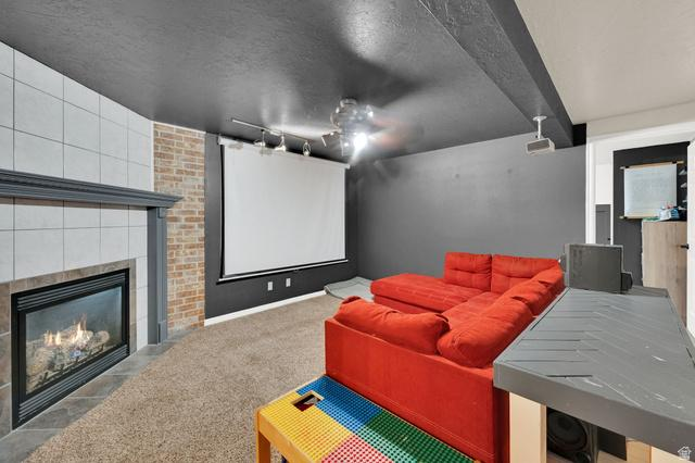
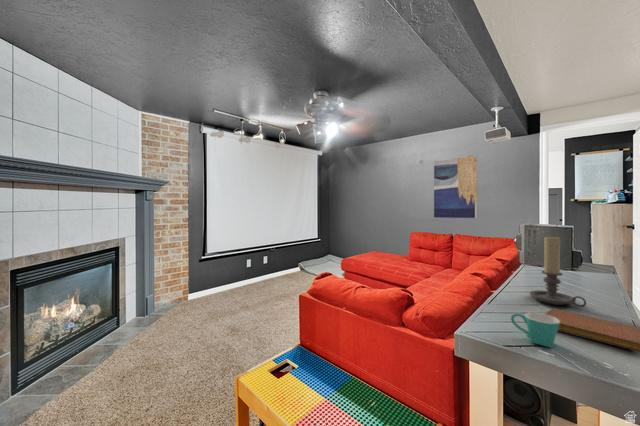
+ mug [510,312,560,349]
+ notebook [544,307,640,353]
+ candle holder [529,235,587,308]
+ wall art [433,155,478,219]
